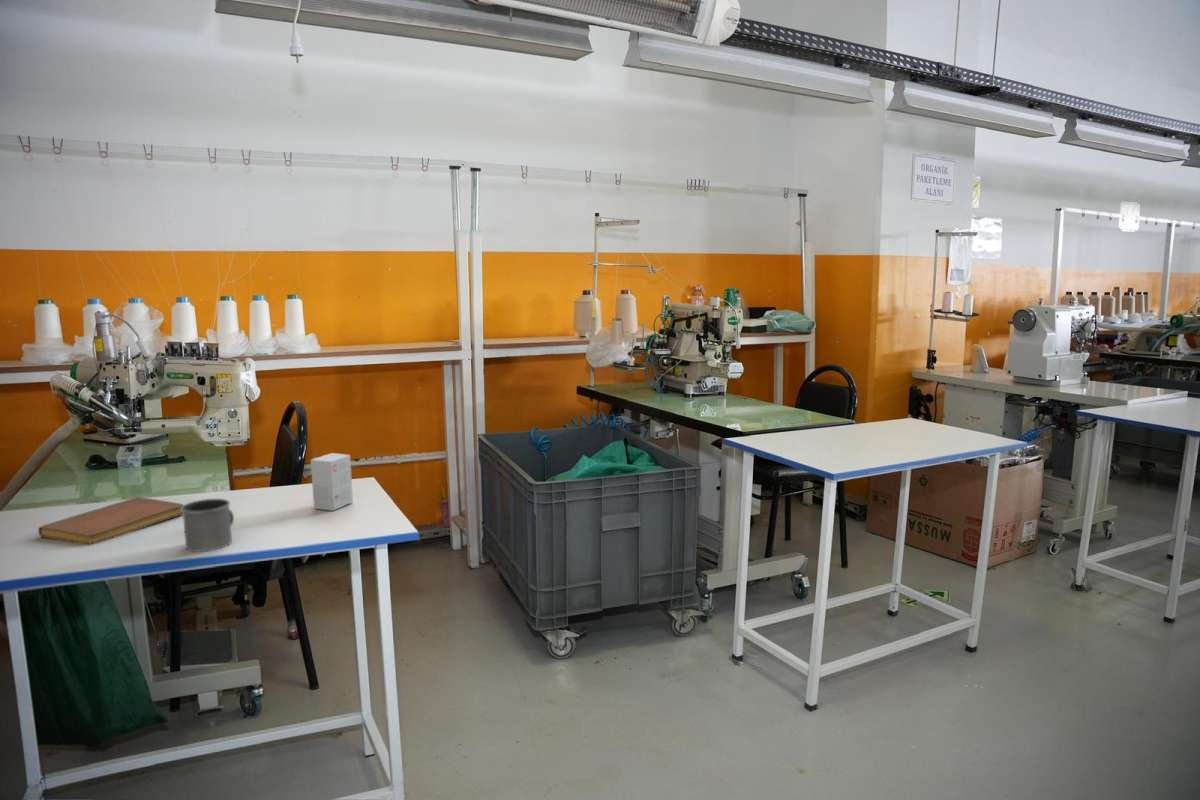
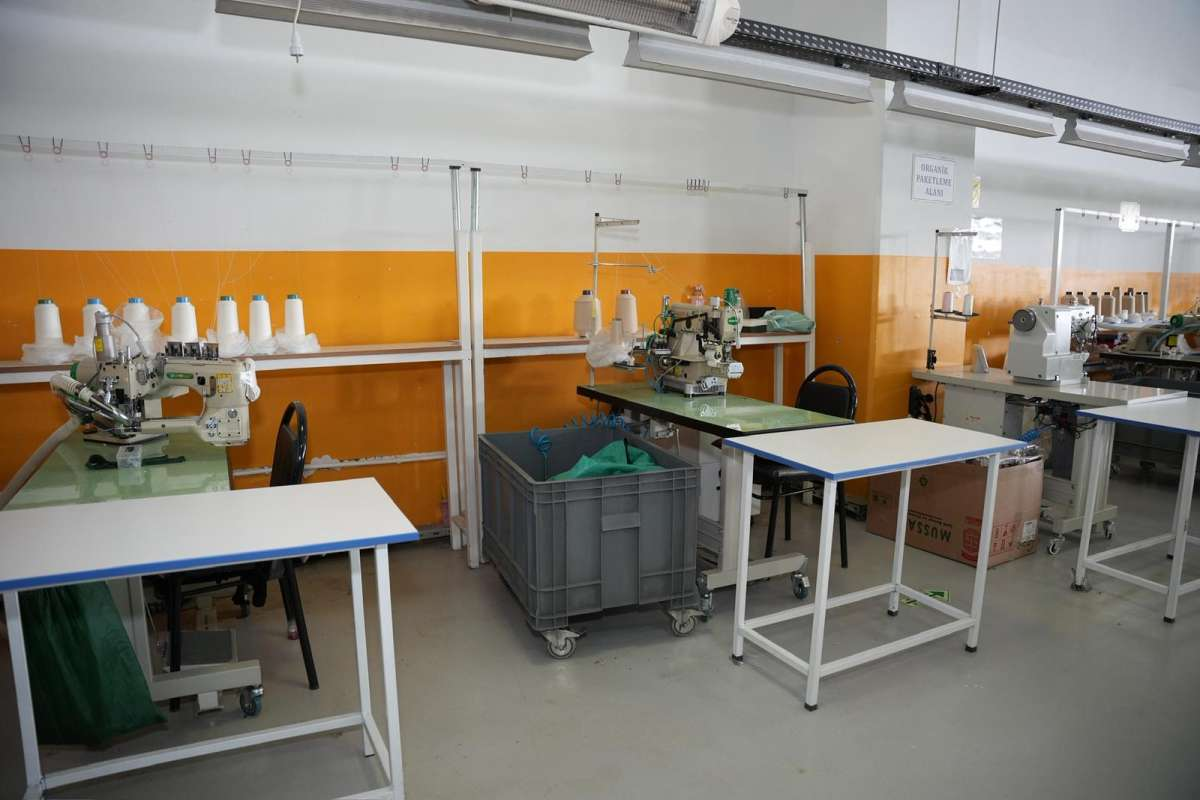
- notebook [37,496,184,546]
- small box [310,452,354,512]
- mug [181,498,235,553]
